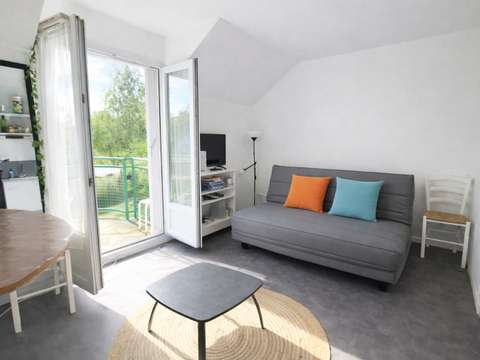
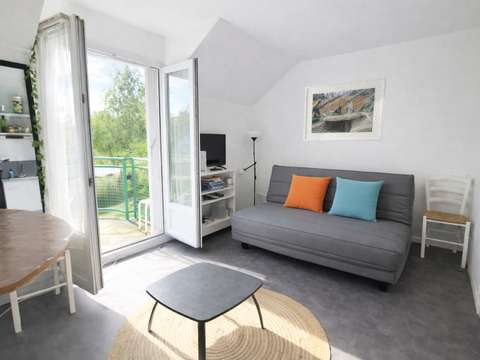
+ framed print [303,76,387,142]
